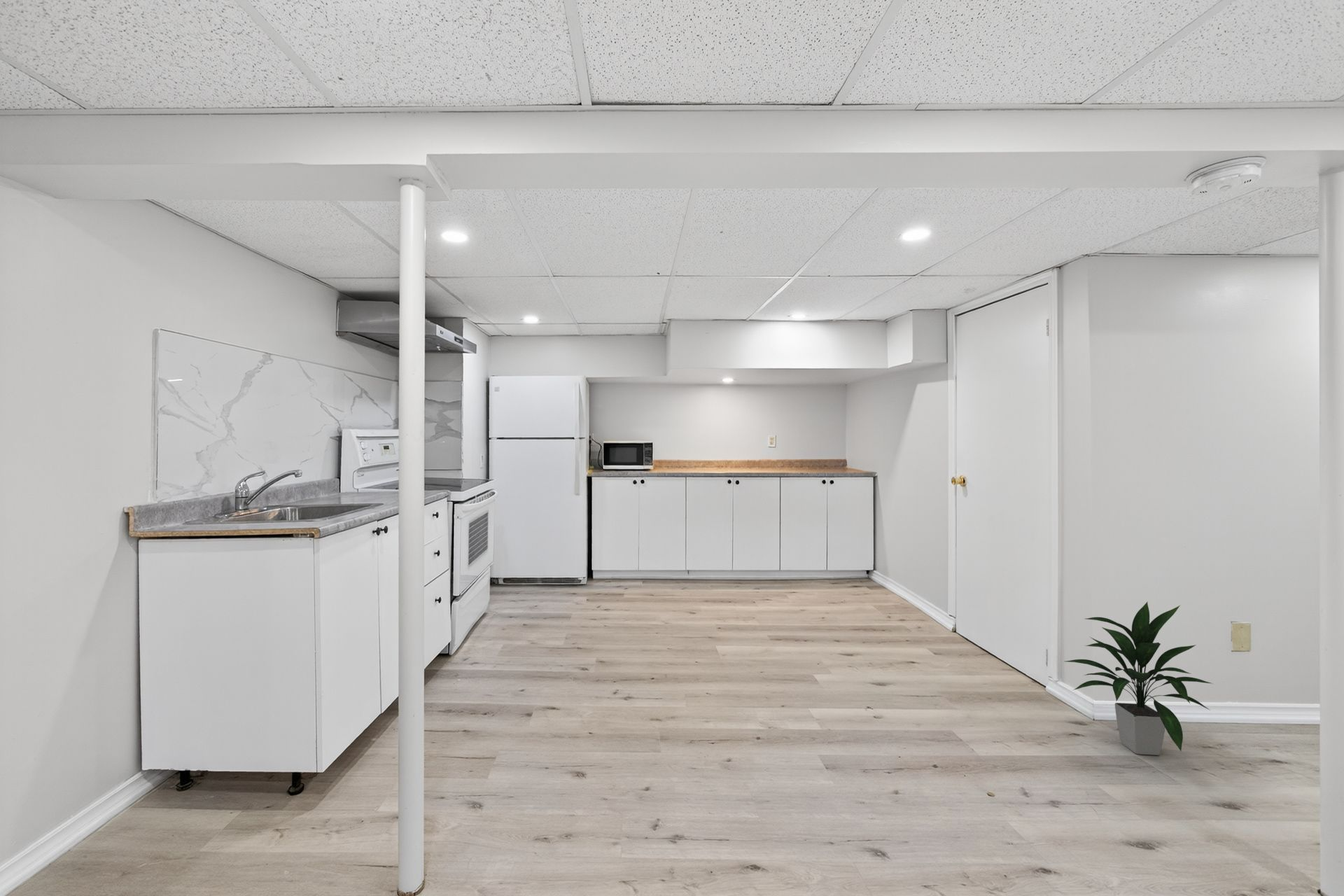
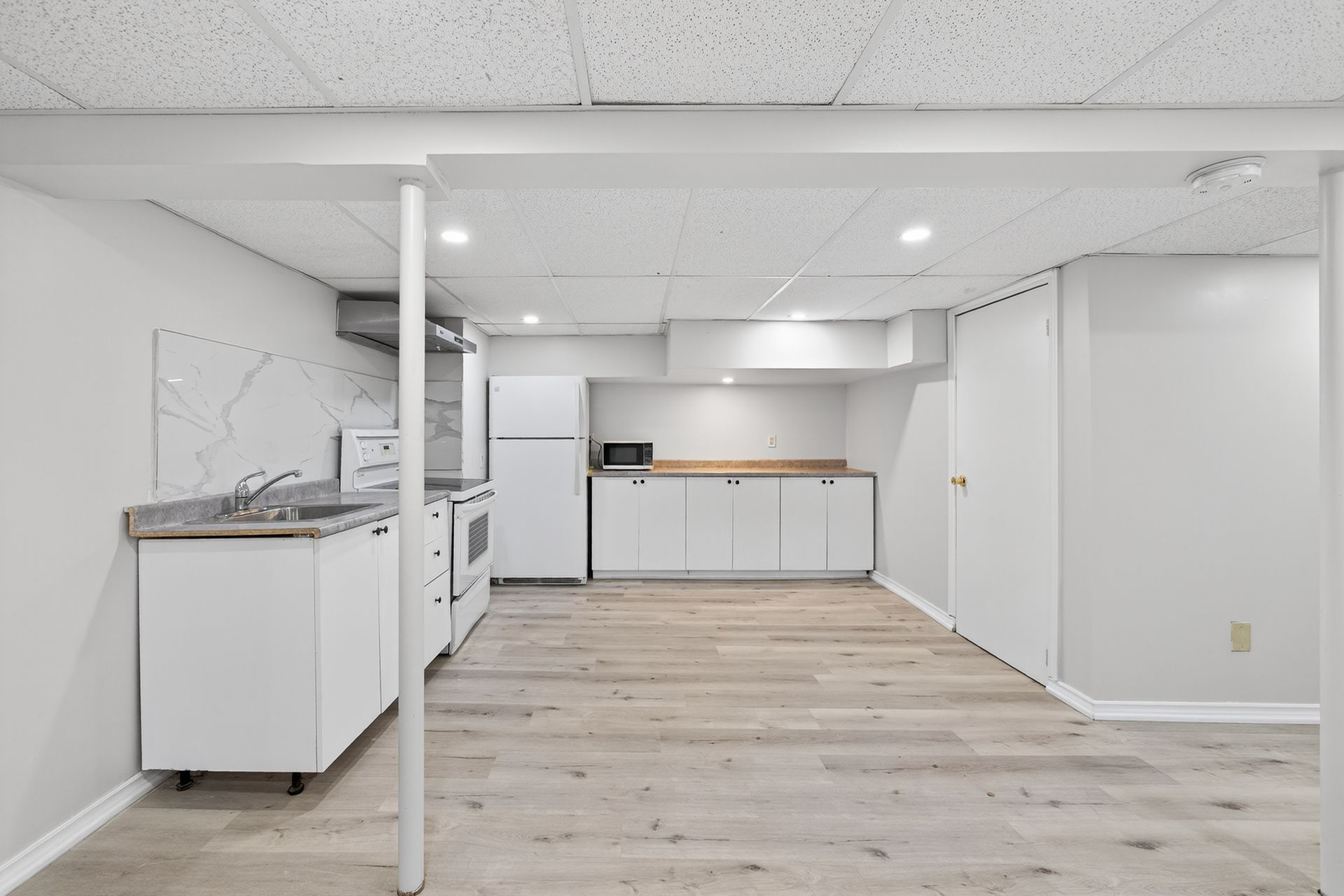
- indoor plant [1065,601,1214,756]
